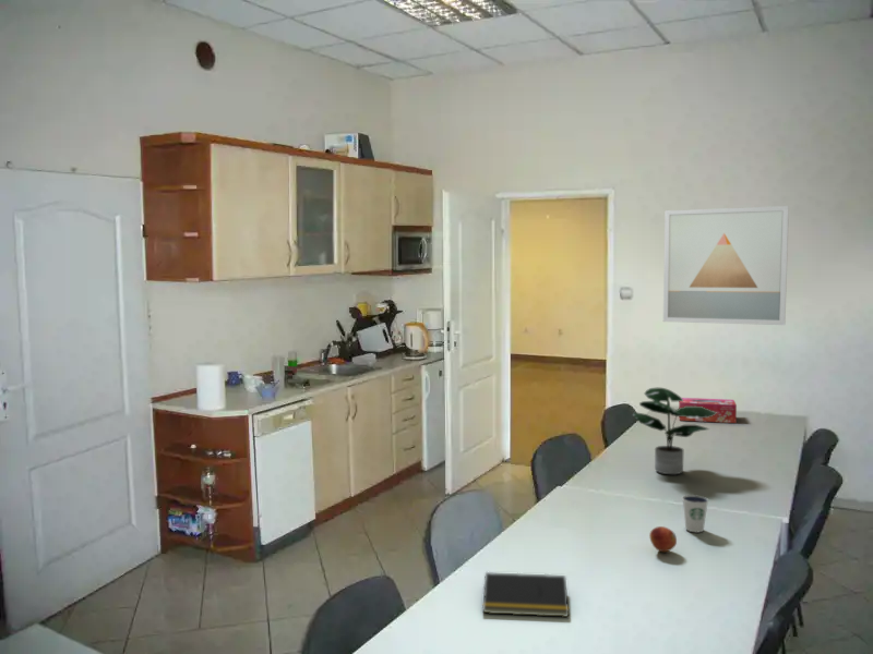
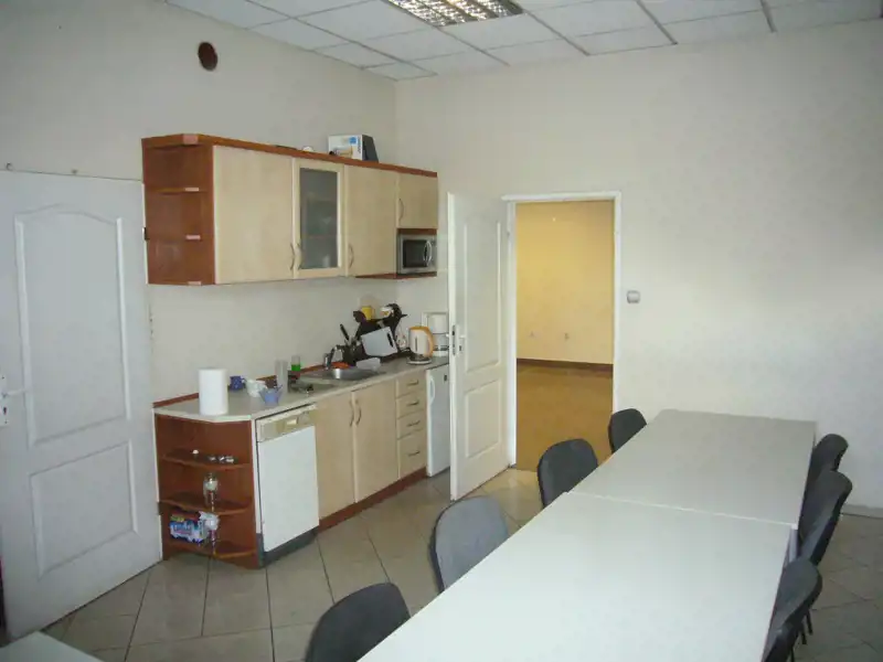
- wall art [662,205,790,326]
- tissue box [678,397,738,424]
- dixie cup [681,494,709,533]
- potted plant [632,387,717,475]
- notepad [481,571,570,618]
- fruit [648,525,678,553]
